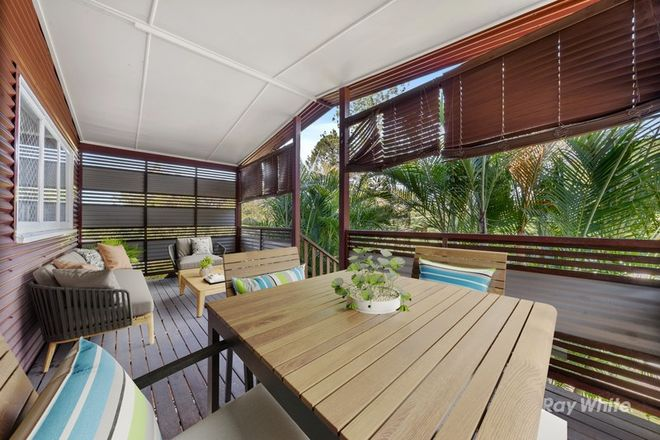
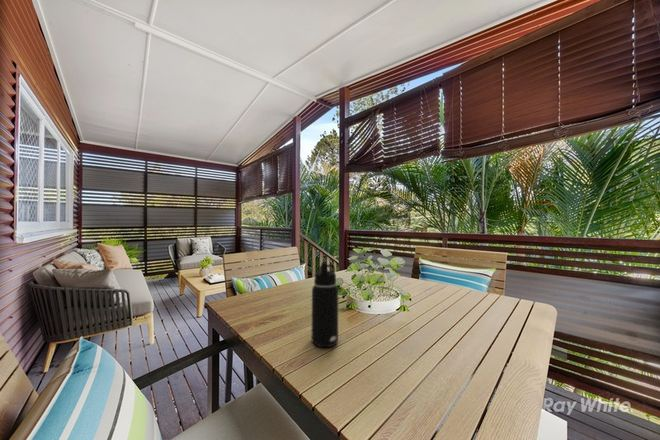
+ water bottle [311,262,339,348]
